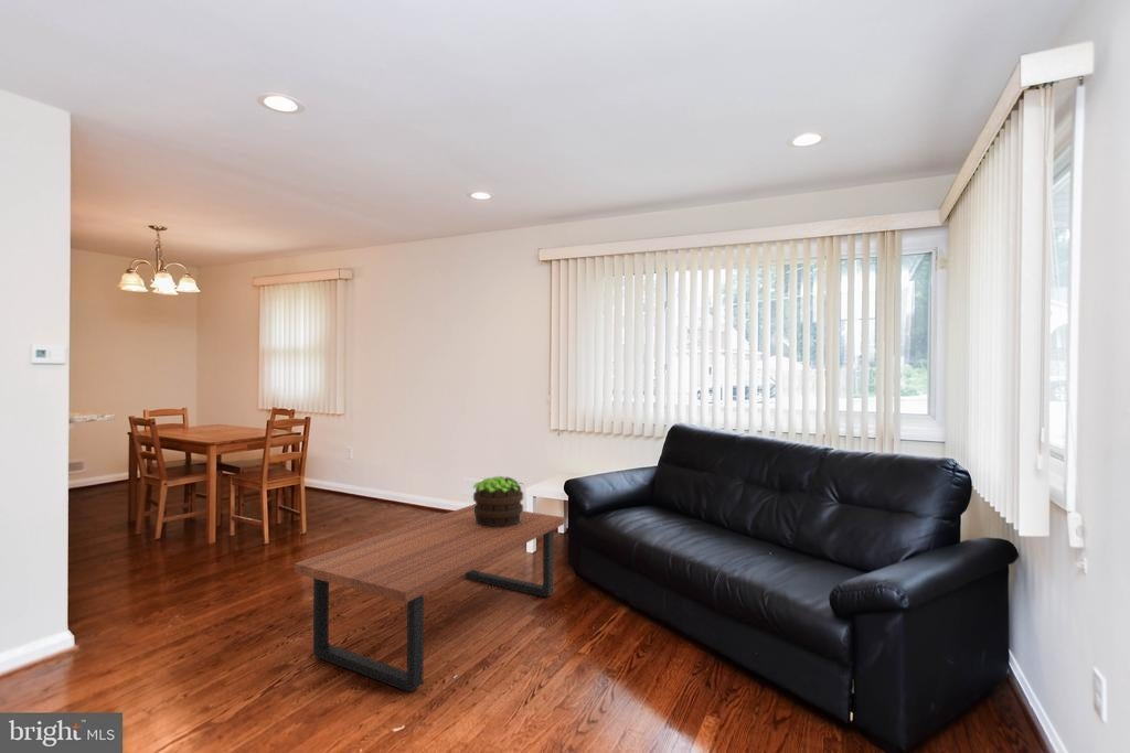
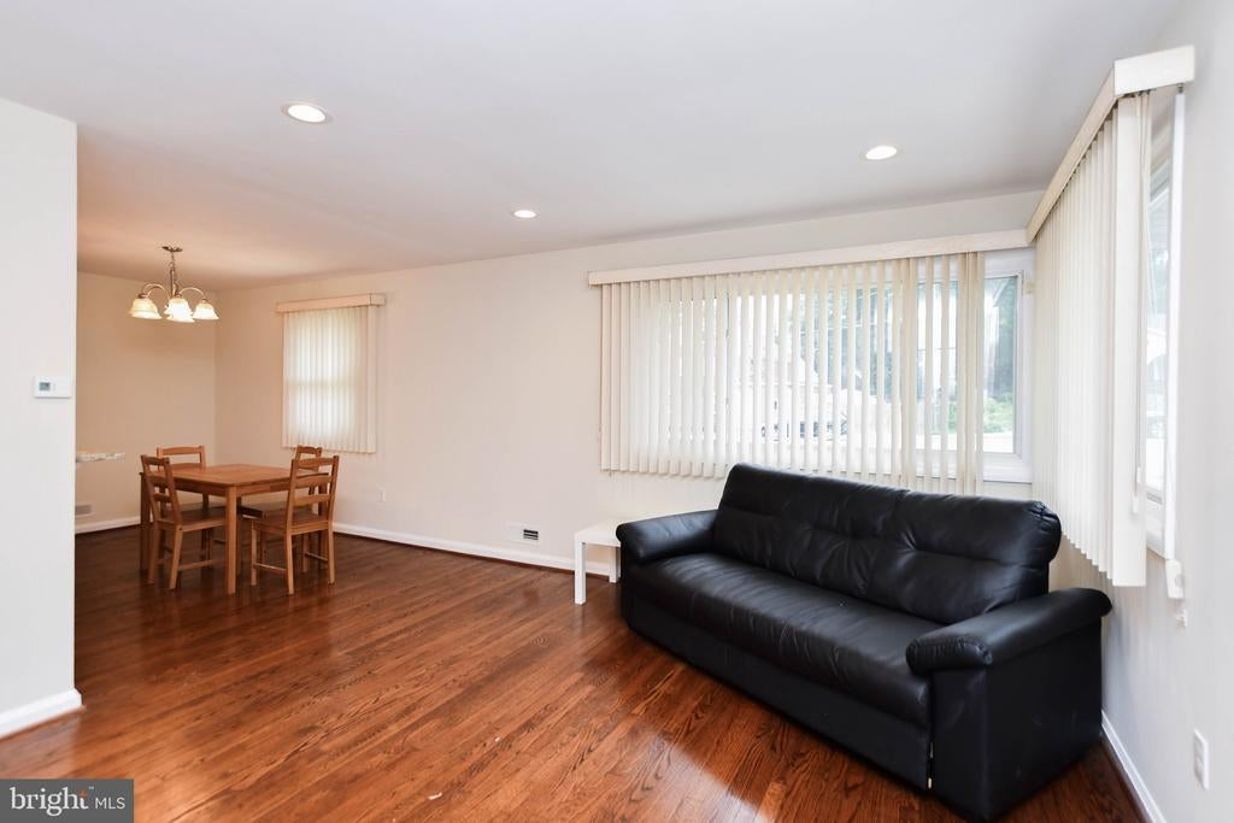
- coffee table [294,503,565,692]
- potted plant [471,475,524,528]
